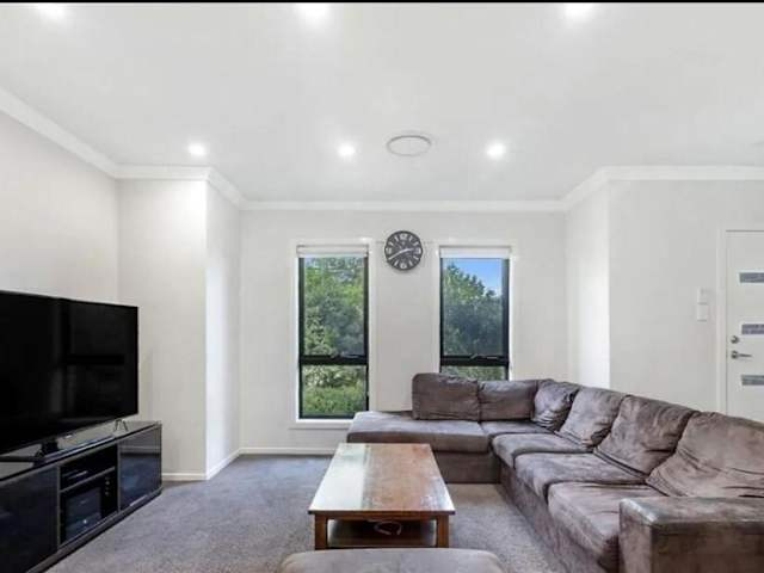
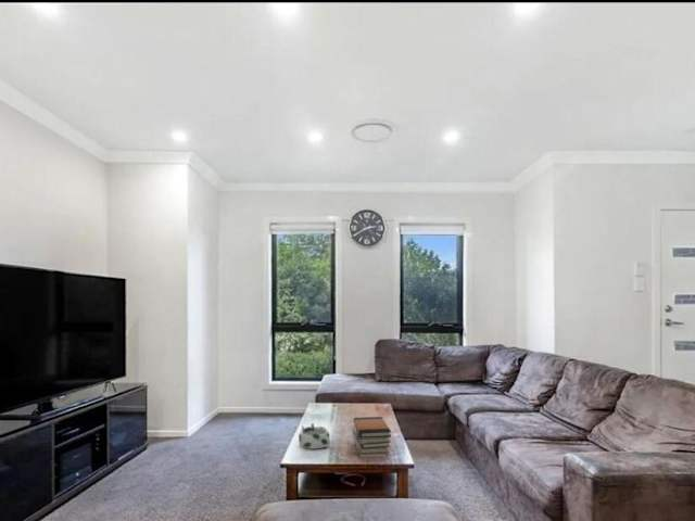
+ book stack [351,416,392,458]
+ bowl [298,422,331,450]
